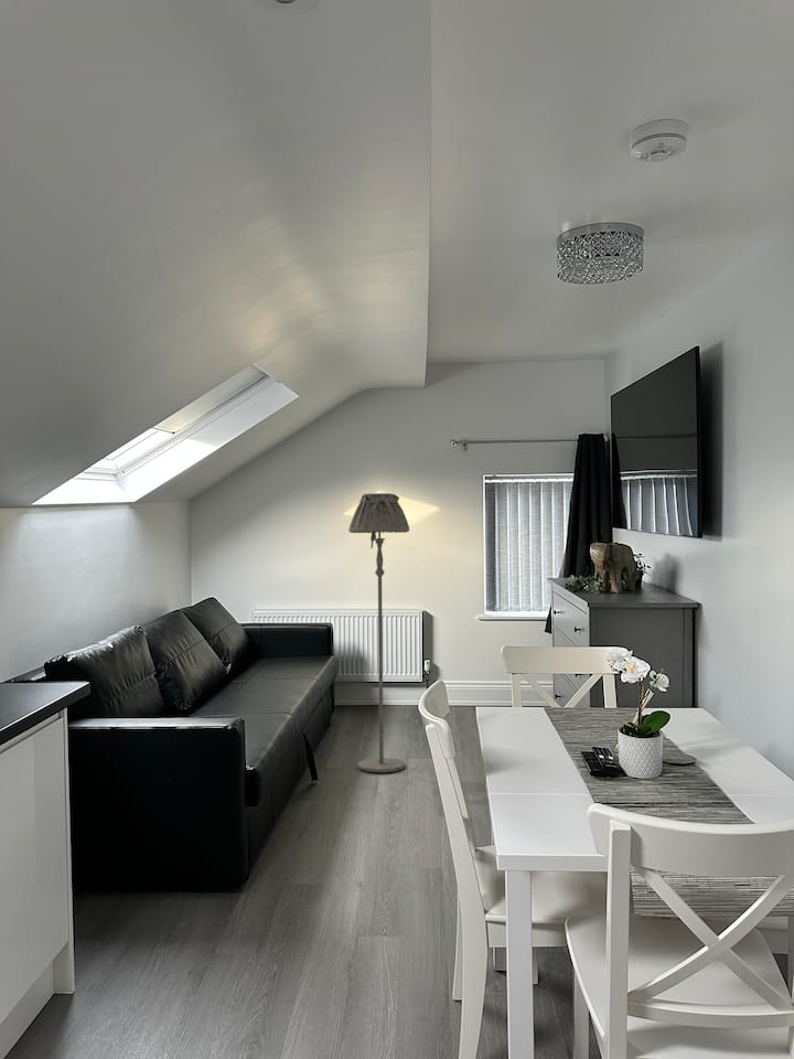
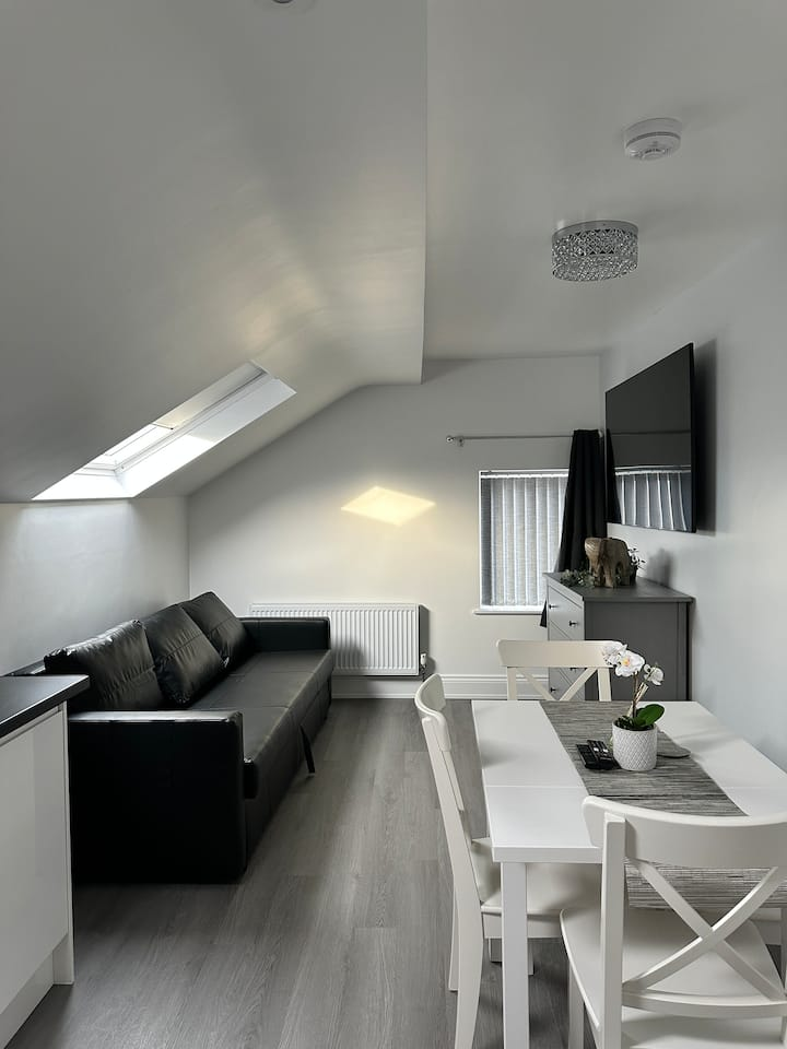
- floor lamp [347,492,410,773]
